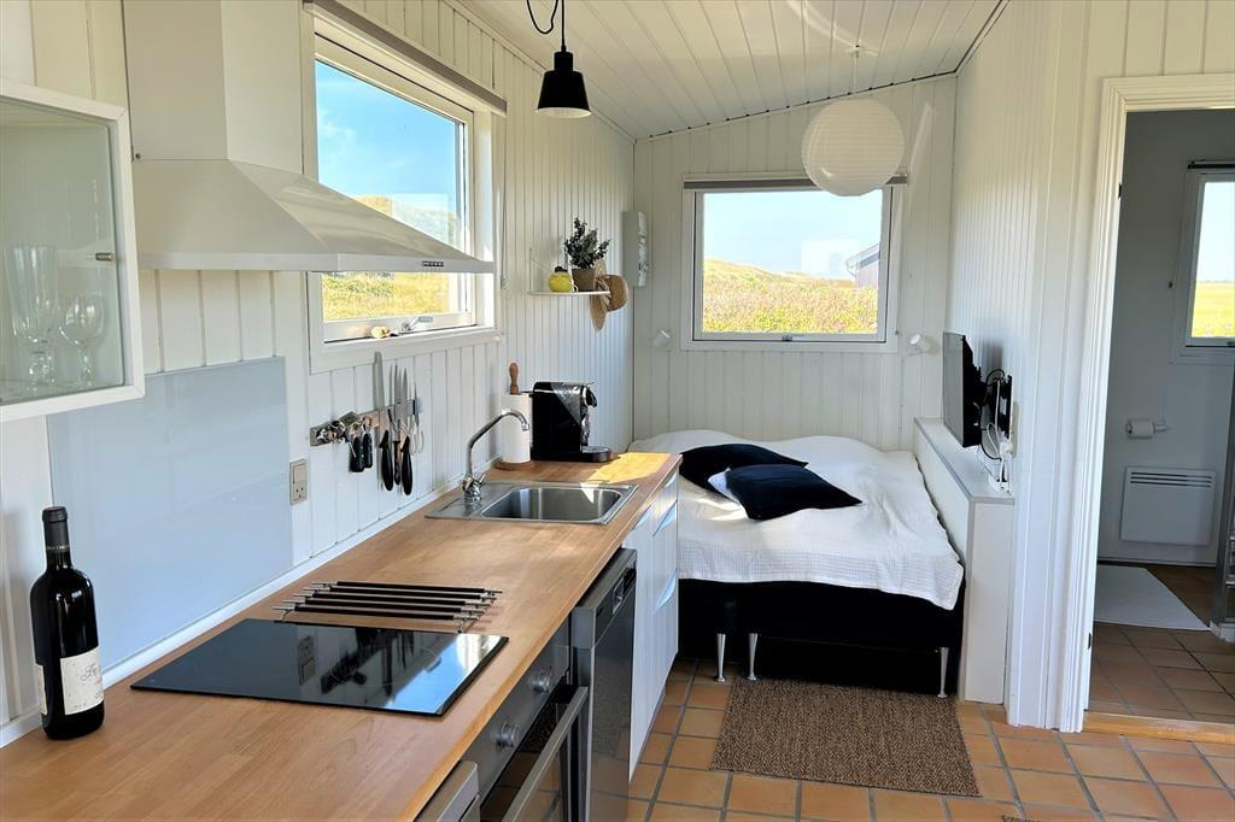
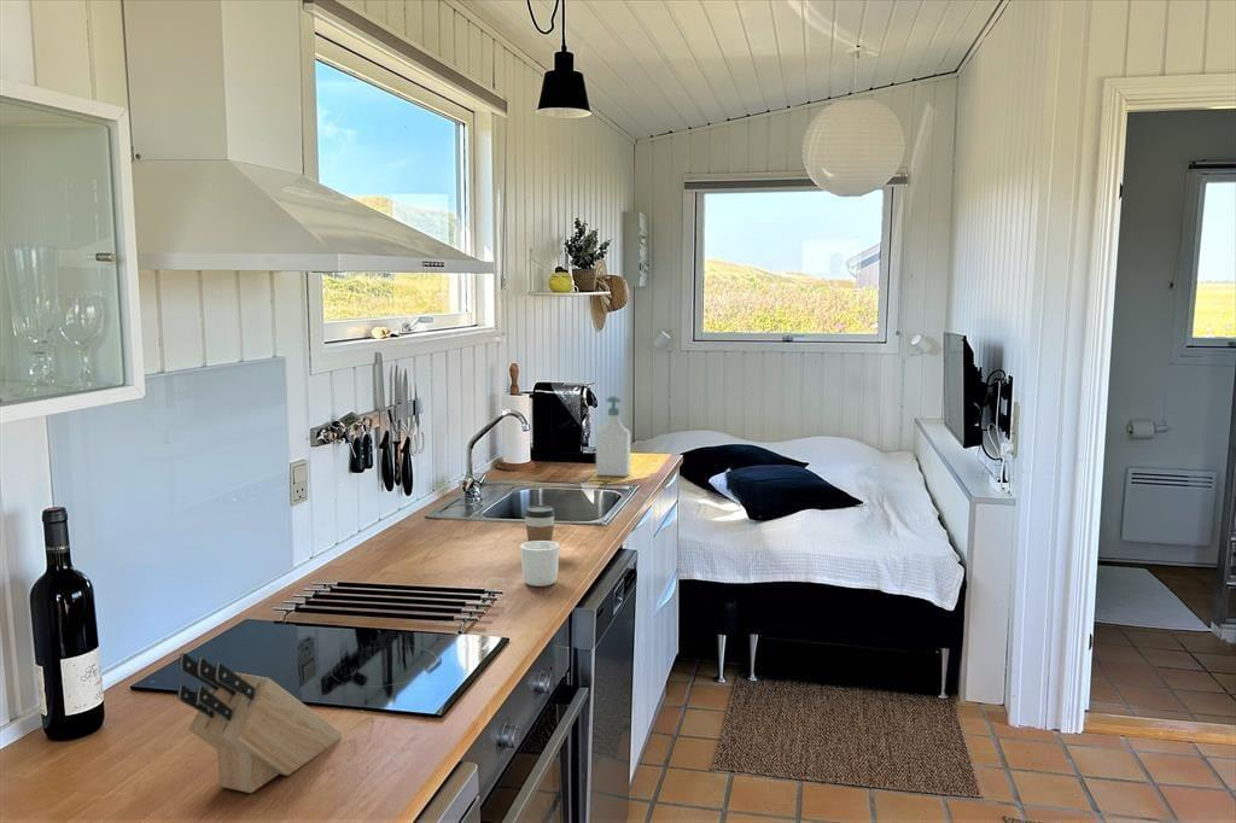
+ coffee cup [524,504,556,542]
+ mug [519,541,560,588]
+ soap bottle [595,395,631,478]
+ knife block [176,652,343,794]
